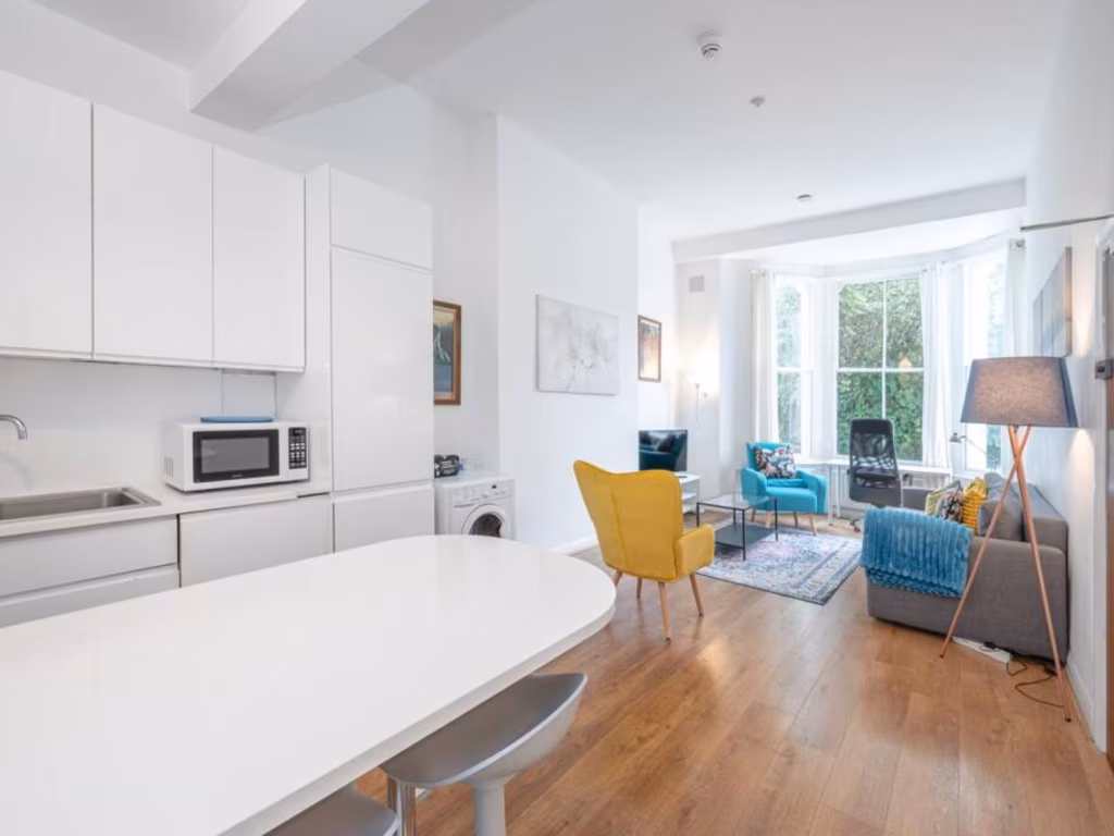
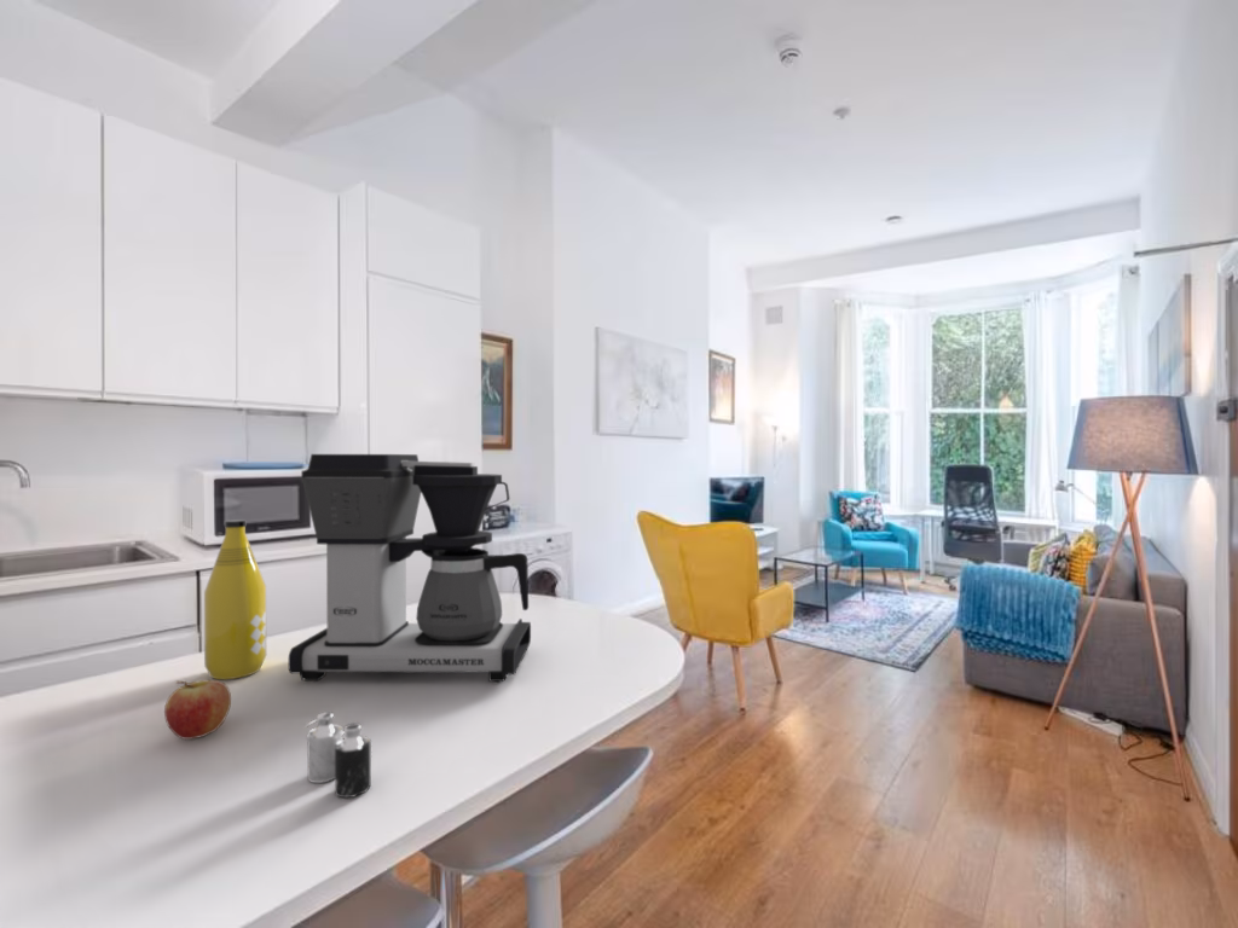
+ coffee maker [288,453,532,683]
+ candle [305,710,372,799]
+ bottle [203,518,267,680]
+ fruit [163,679,232,741]
